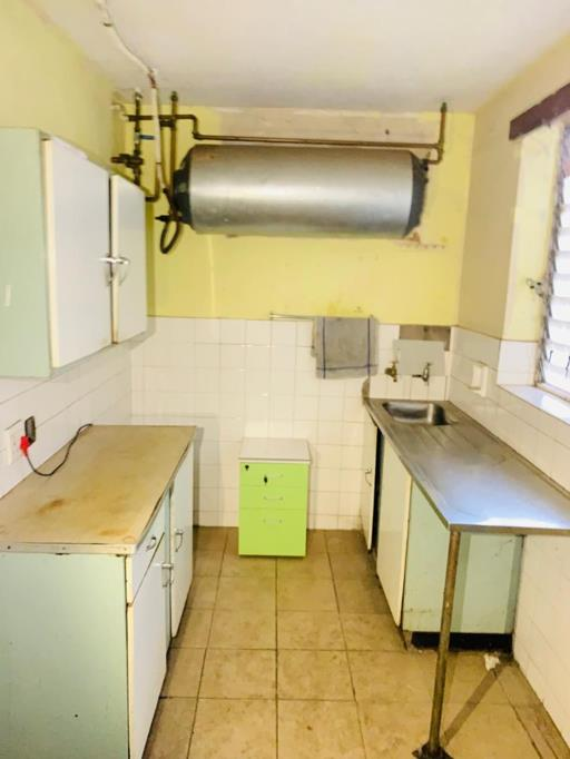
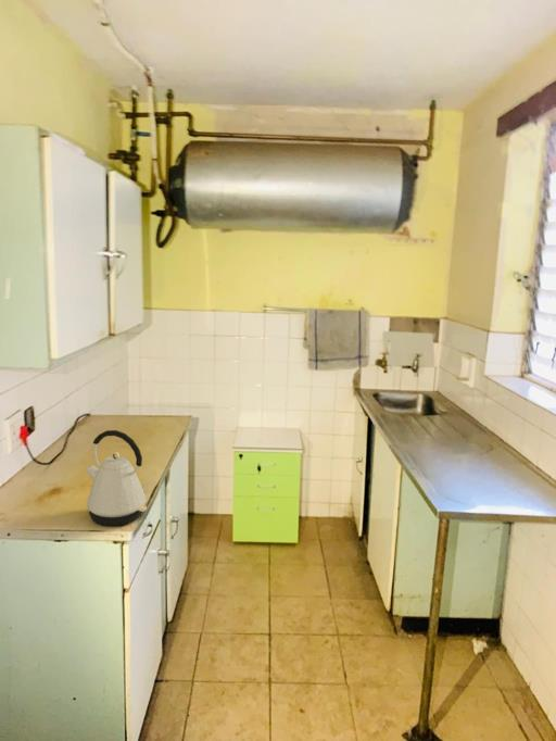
+ kettle [84,429,148,527]
